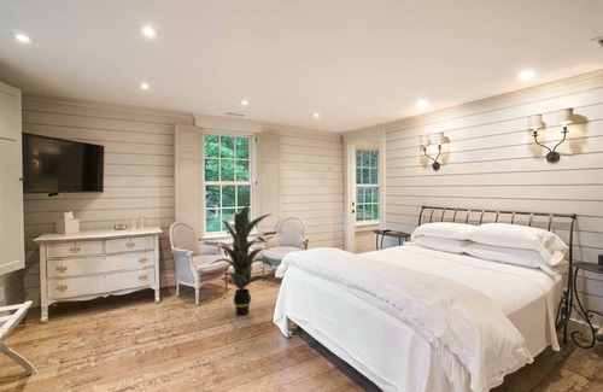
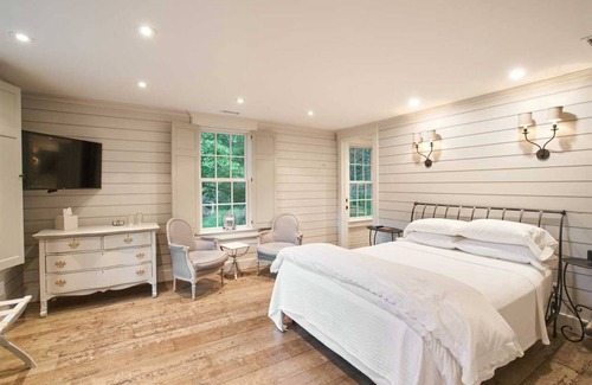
- indoor plant [210,204,274,316]
